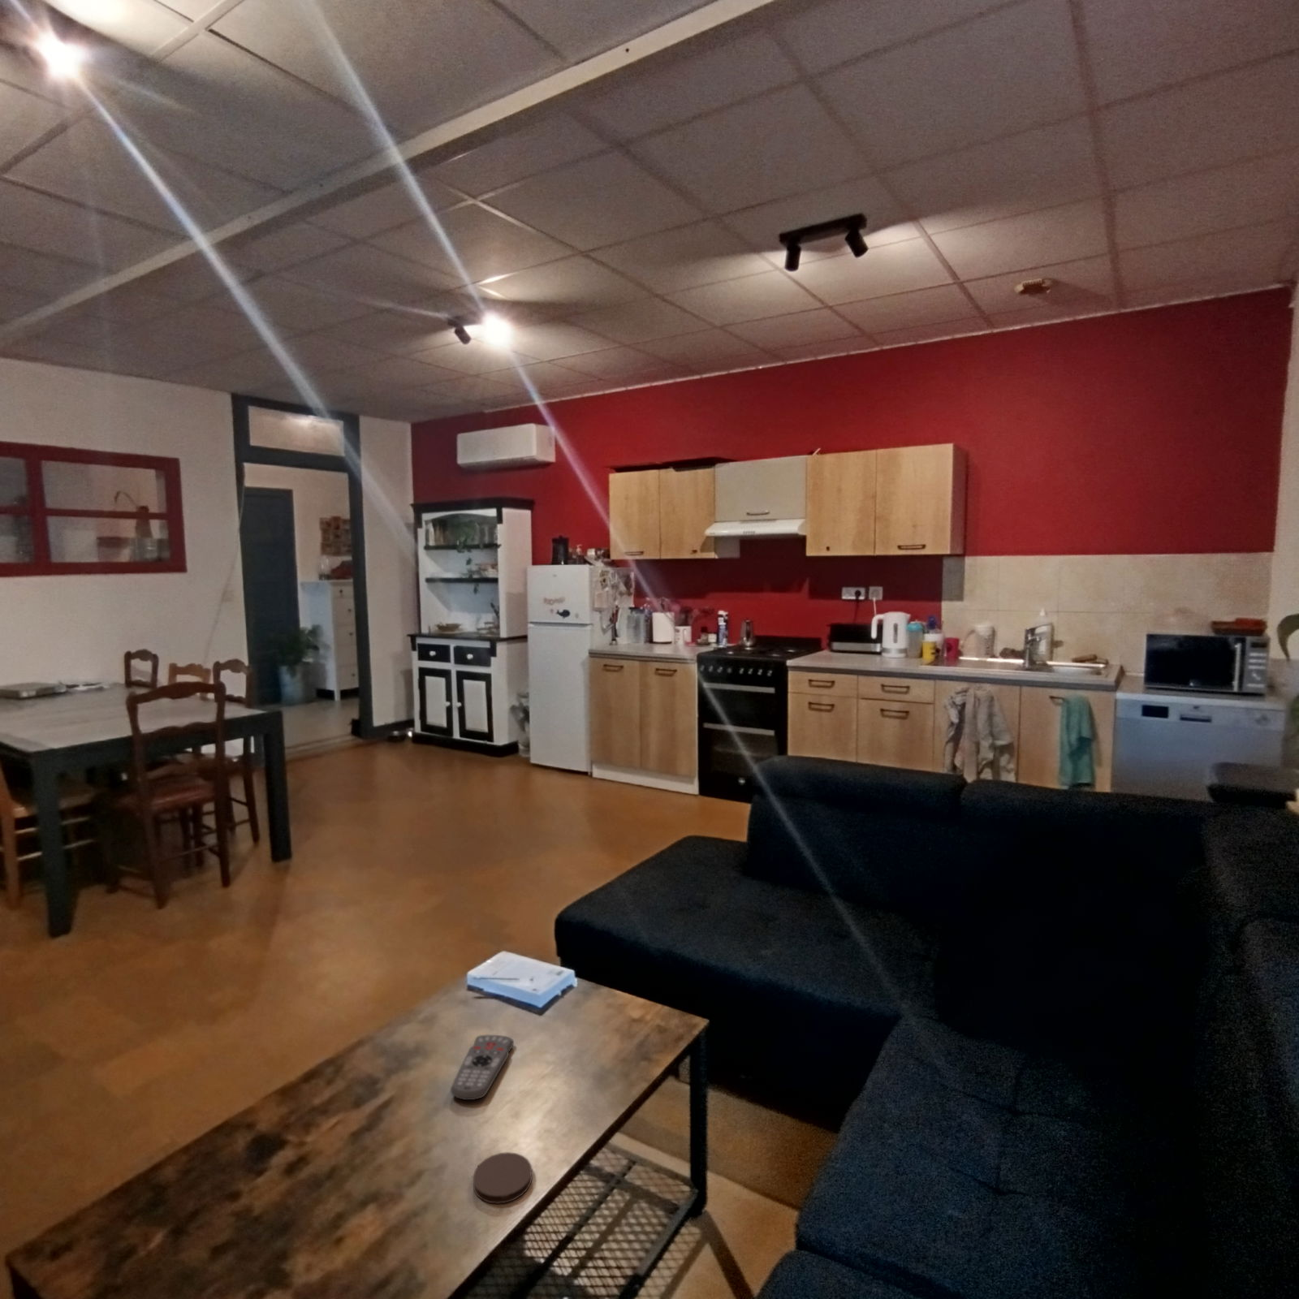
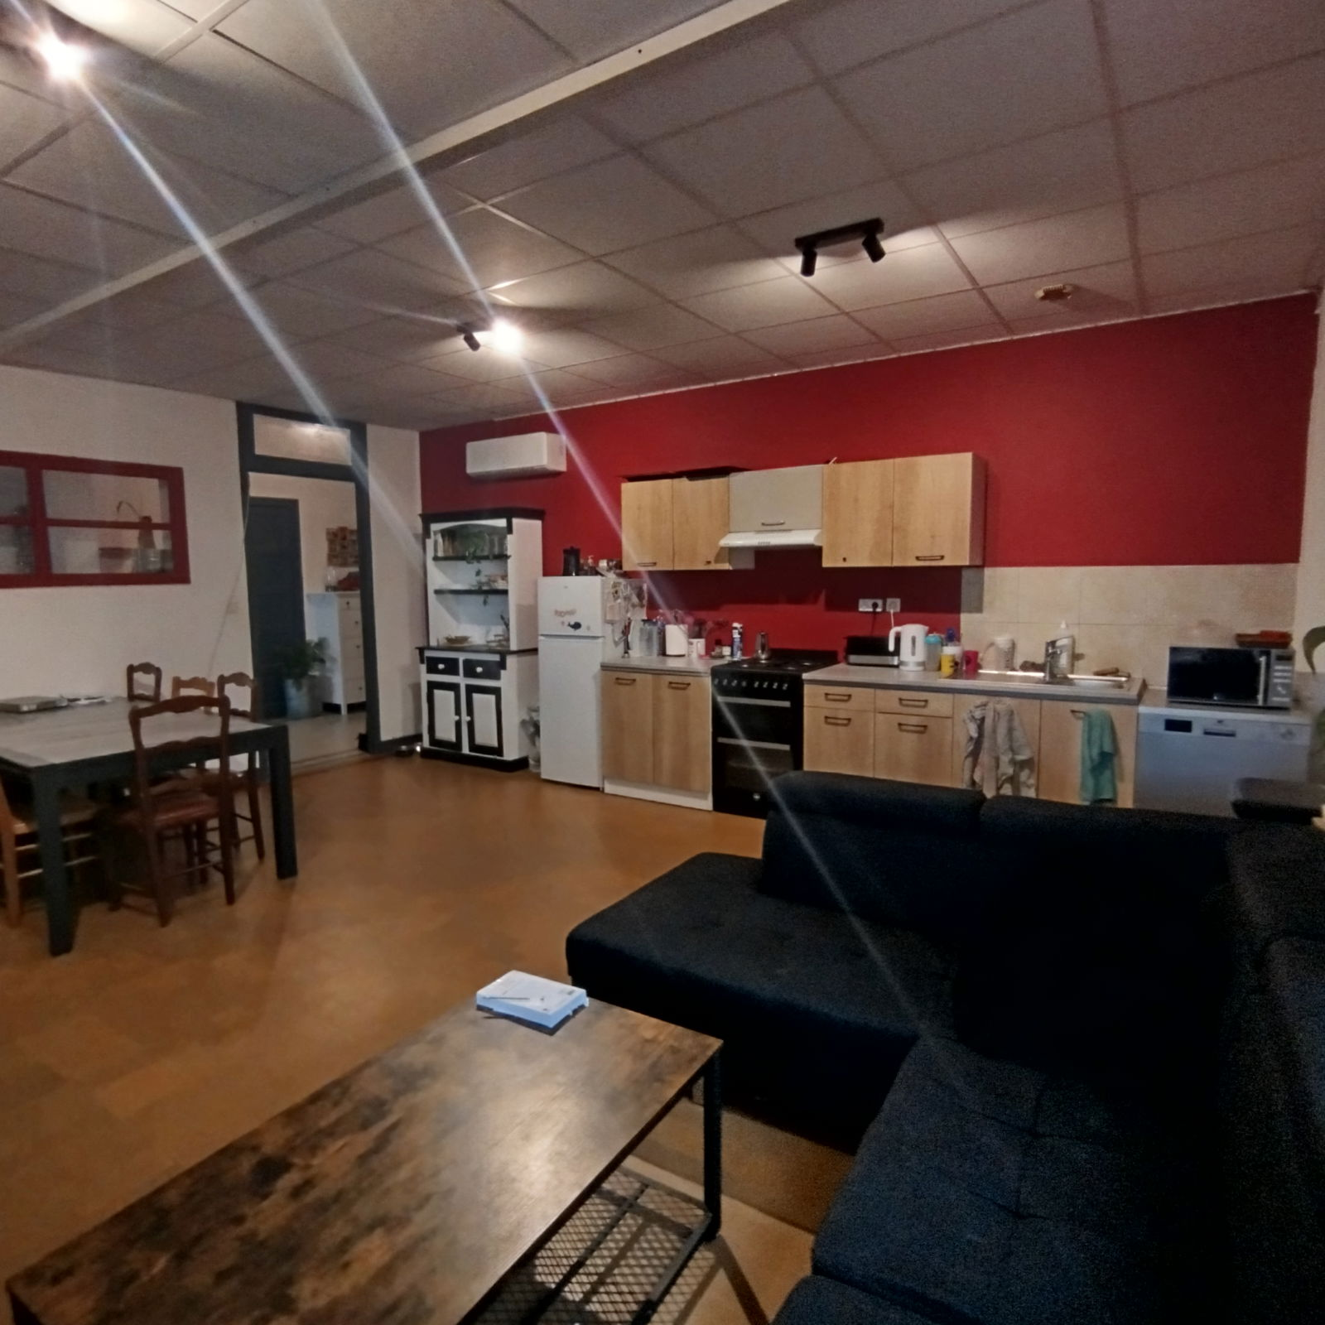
- coaster [472,1151,533,1205]
- remote control [450,1035,515,1100]
